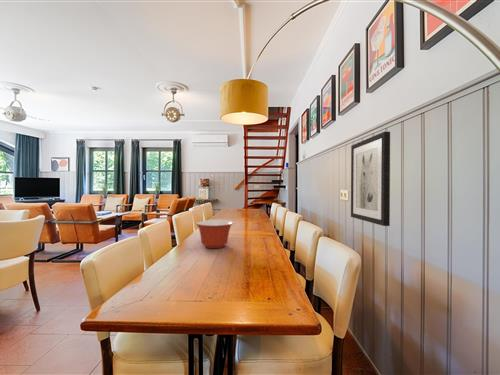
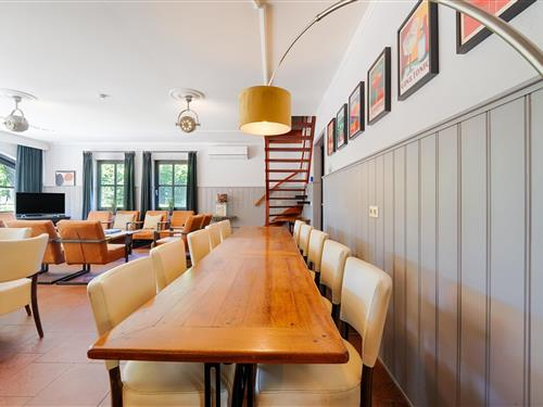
- mixing bowl [195,219,234,249]
- wall art [350,131,391,227]
